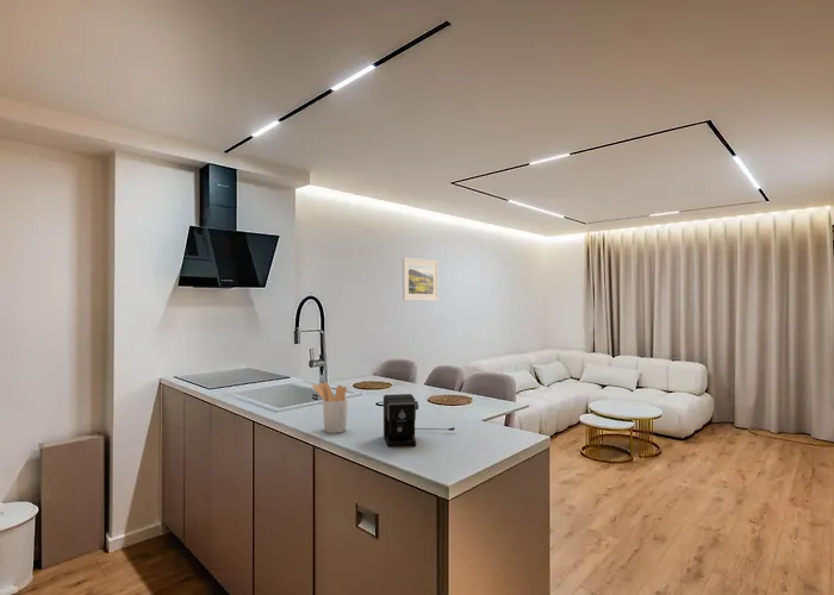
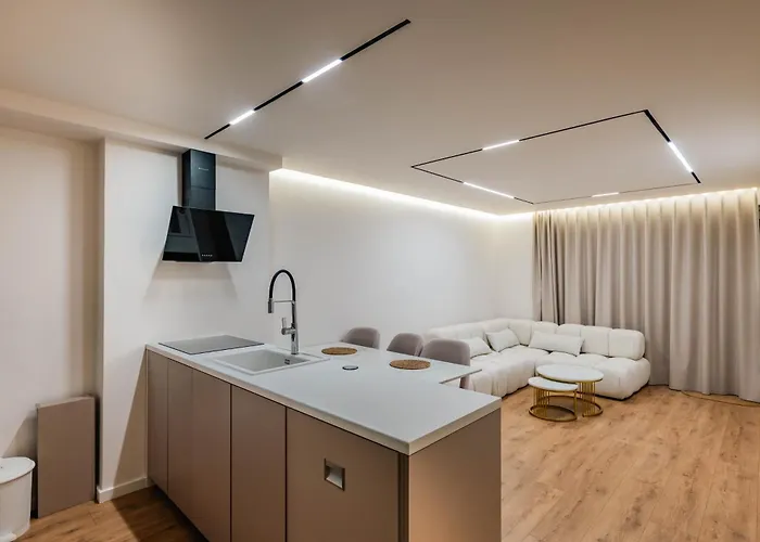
- coffee maker [382,393,455,449]
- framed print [402,257,440,302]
- utensil holder [311,381,349,434]
